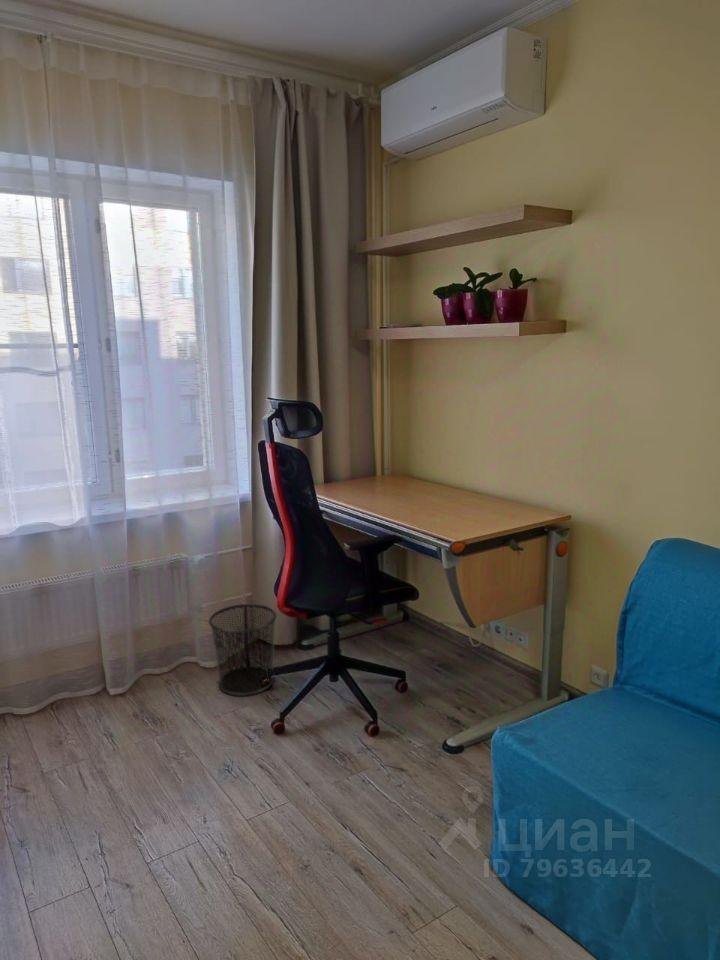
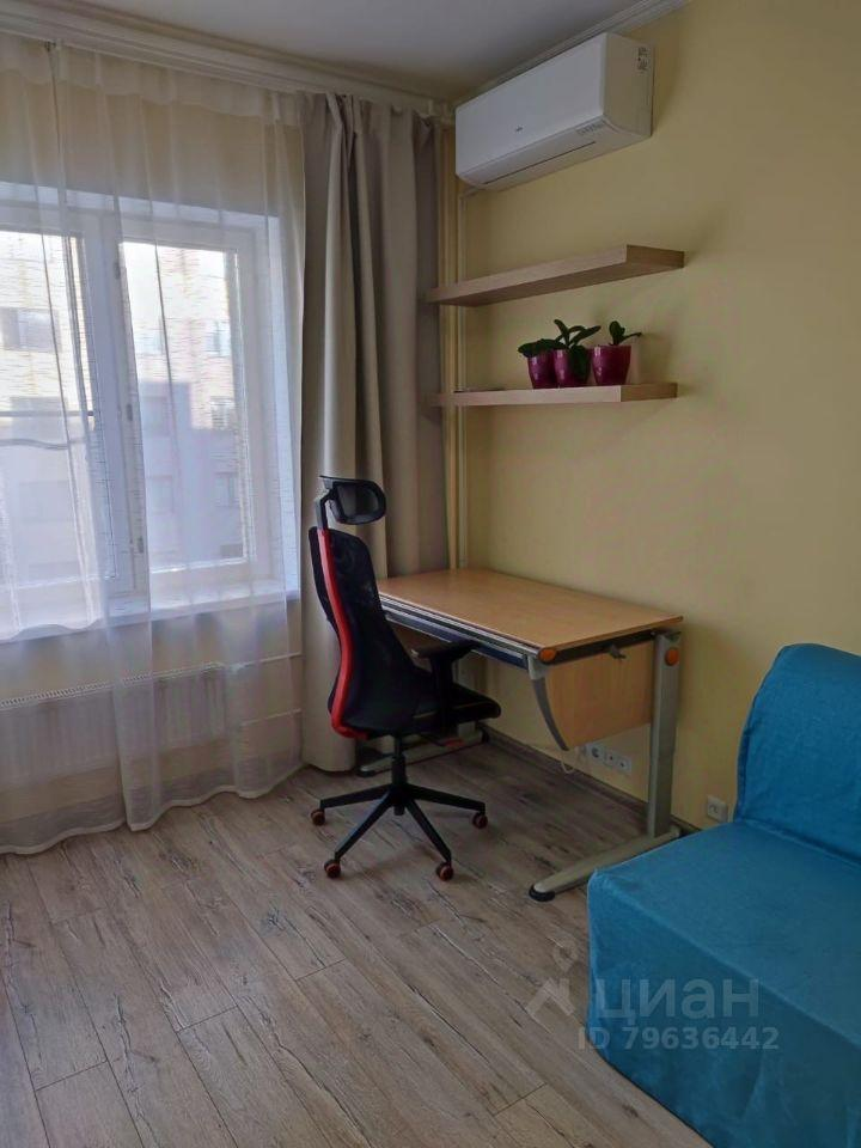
- waste bin [208,603,278,697]
